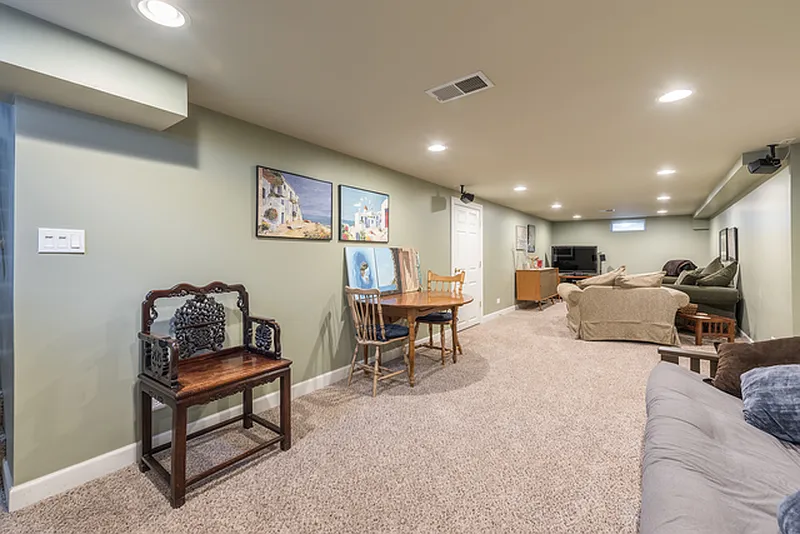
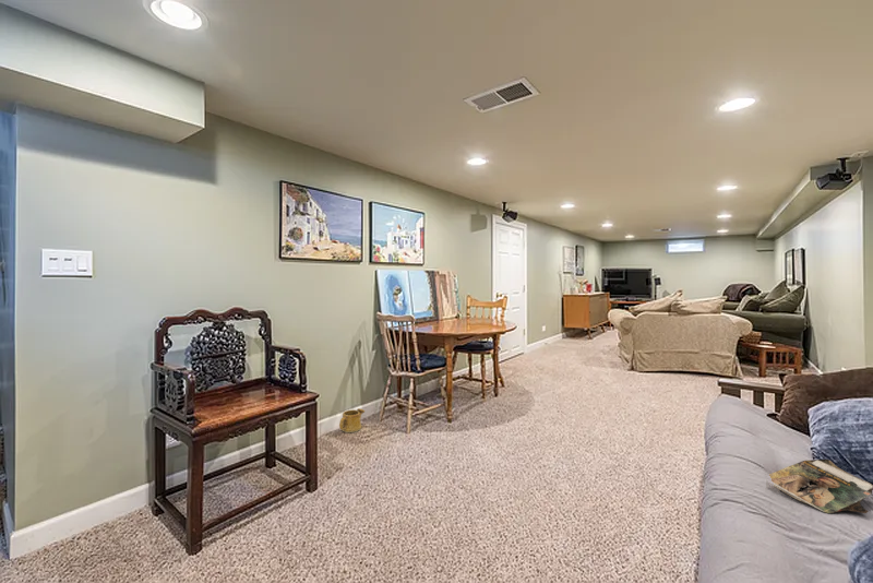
+ magazine [769,459,873,514]
+ watering can [338,407,366,433]
